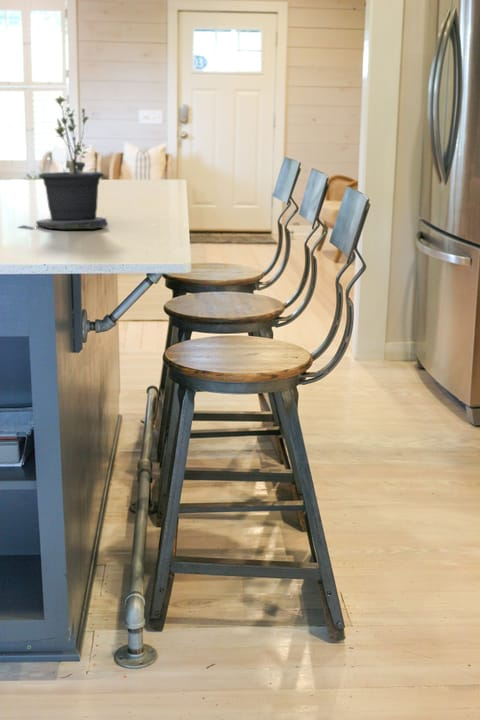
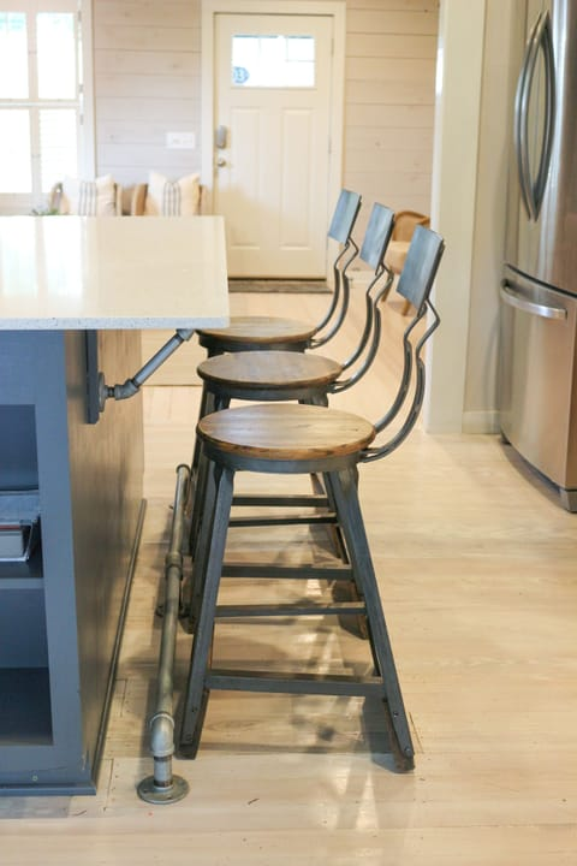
- potted plant [16,95,109,231]
